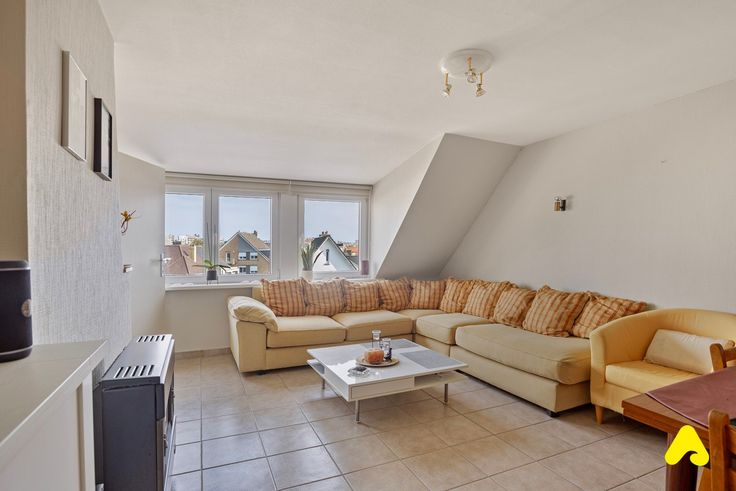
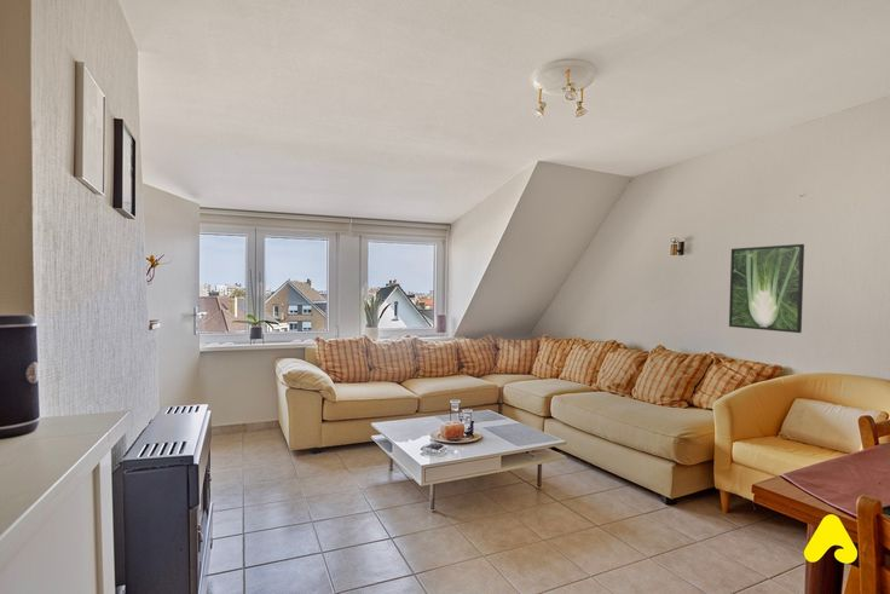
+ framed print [728,243,805,334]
